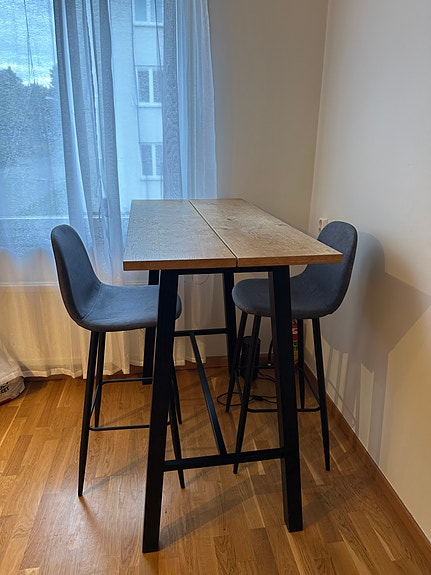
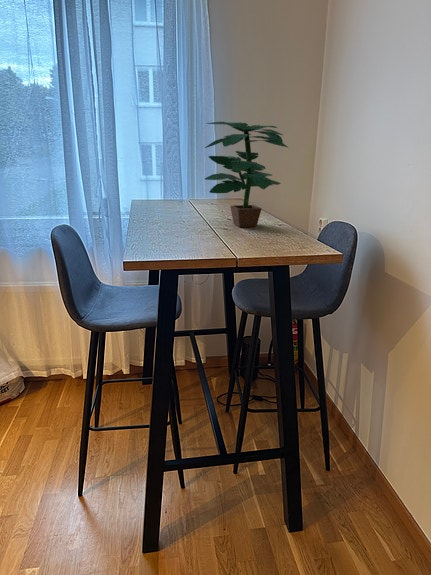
+ potted plant [204,121,288,228]
